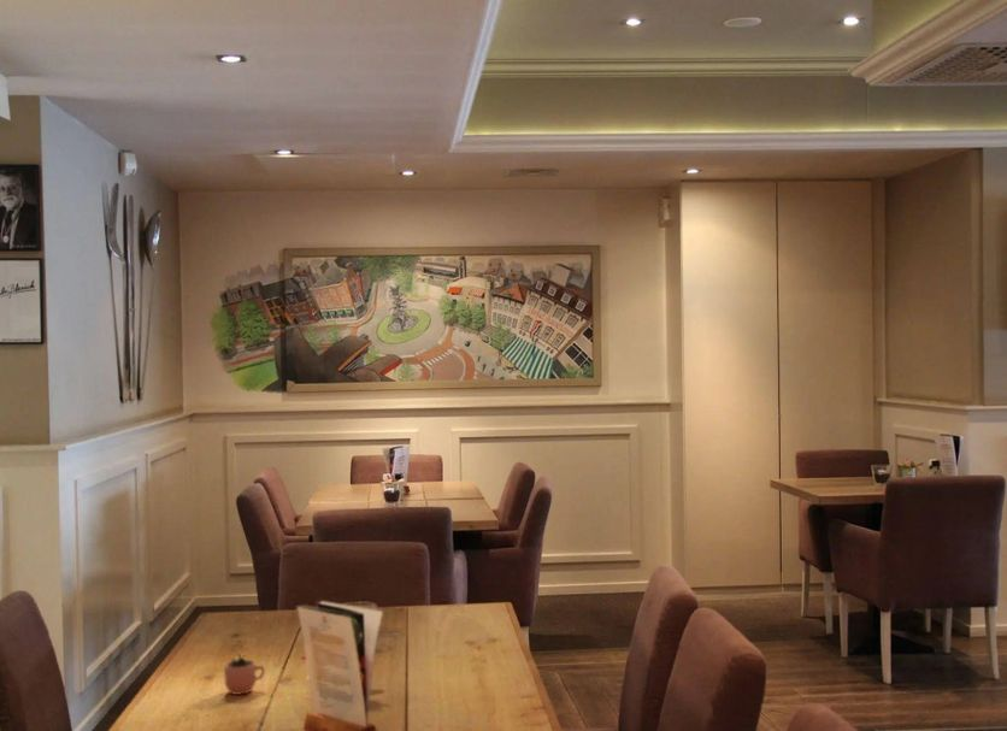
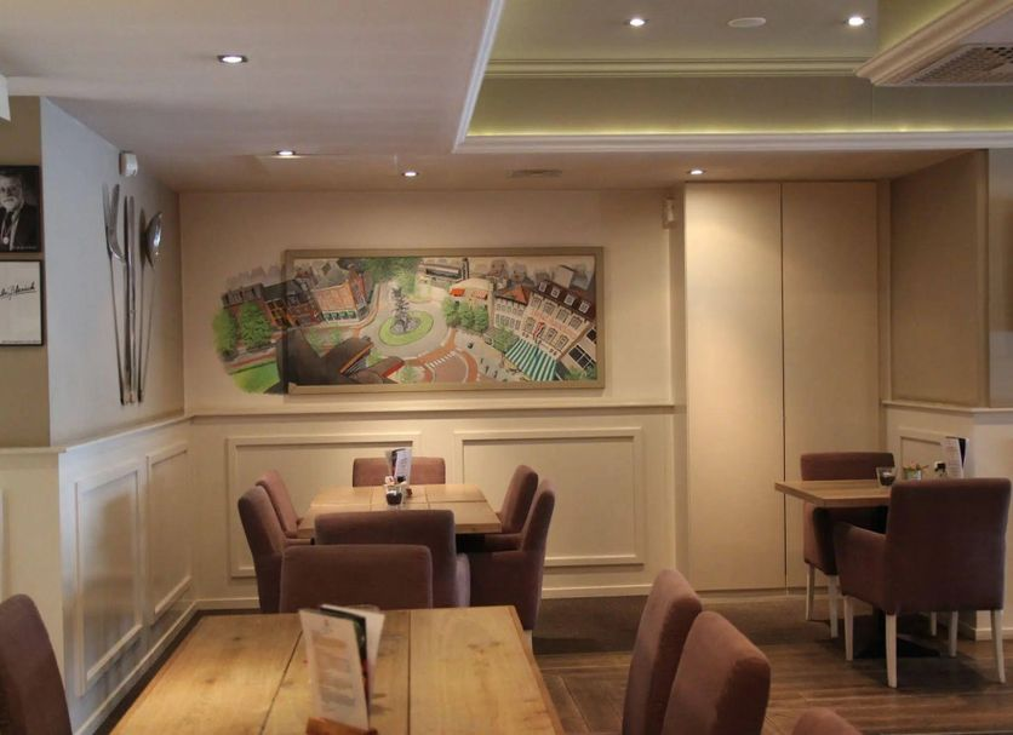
- cocoa [223,639,265,696]
